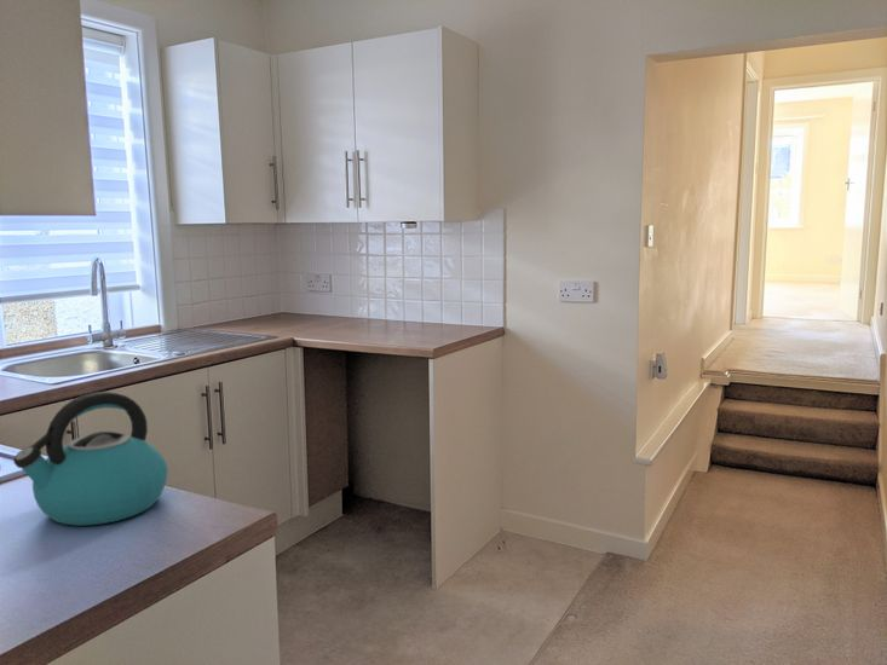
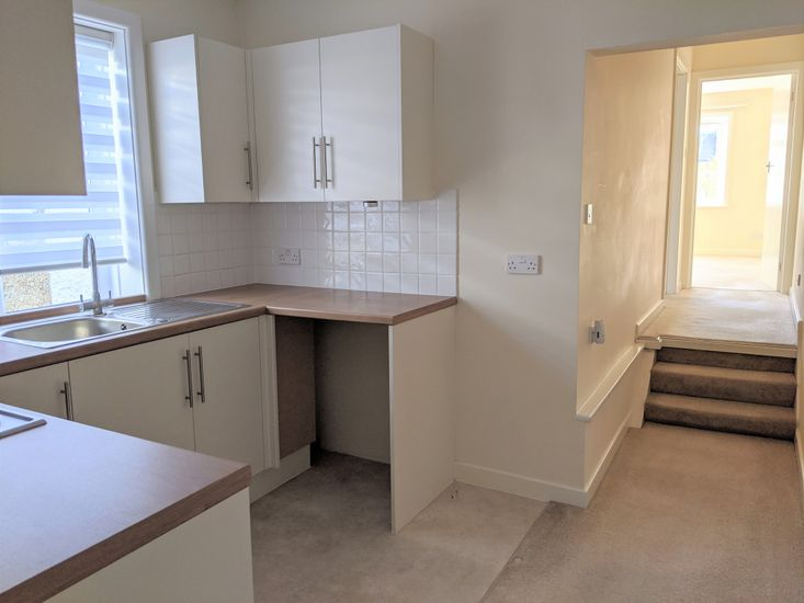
- kettle [12,391,169,527]
